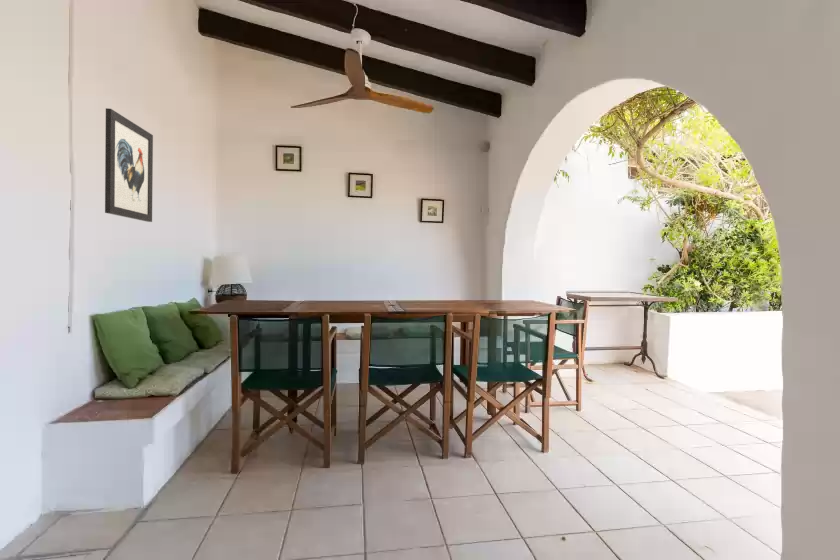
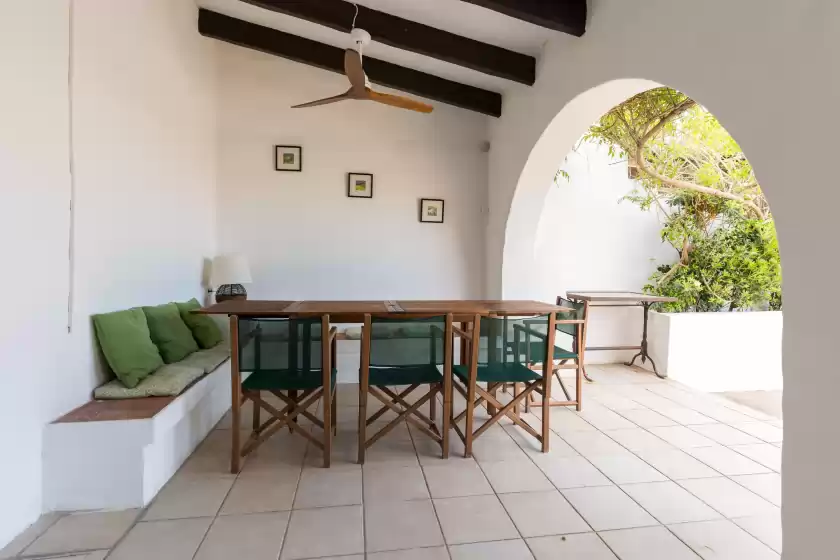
- wall art [104,107,154,223]
